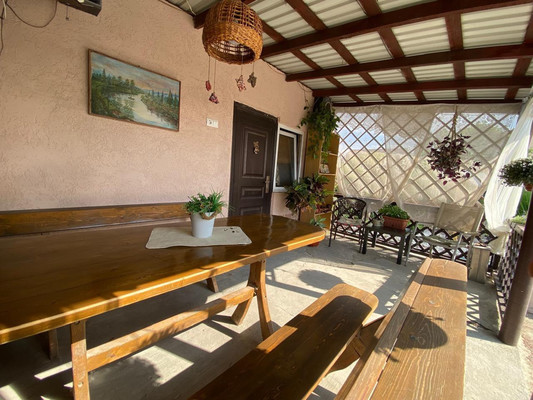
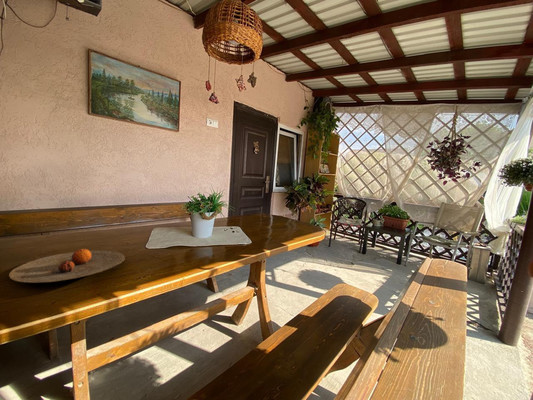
+ plate [8,248,126,284]
